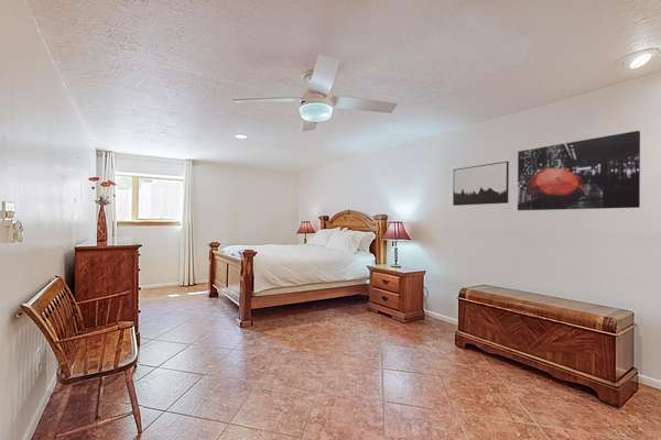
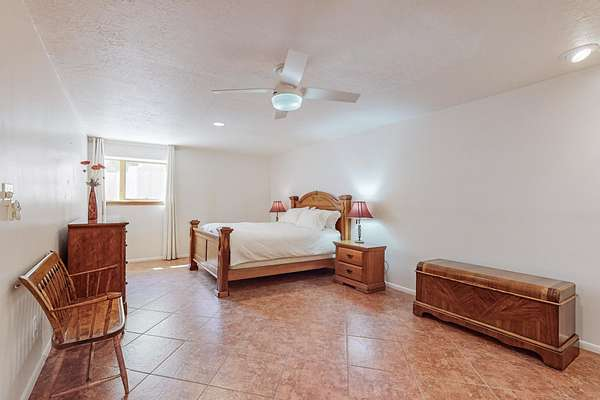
- wall art [452,161,510,207]
- wall art [517,130,641,211]
